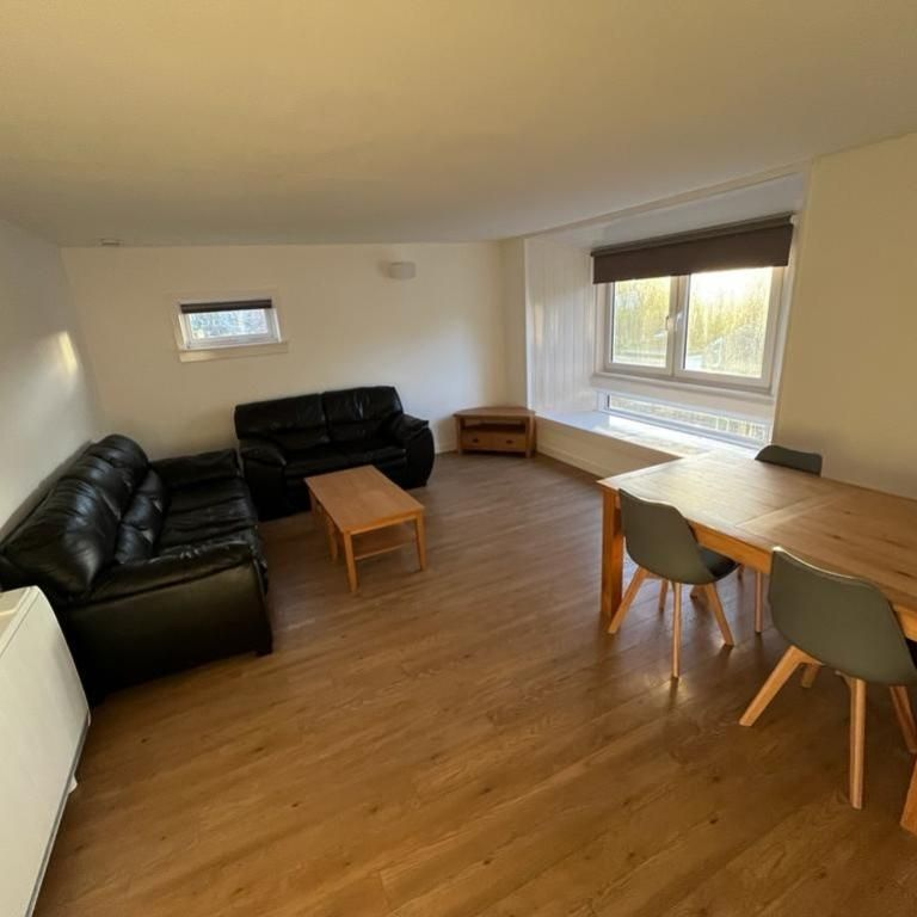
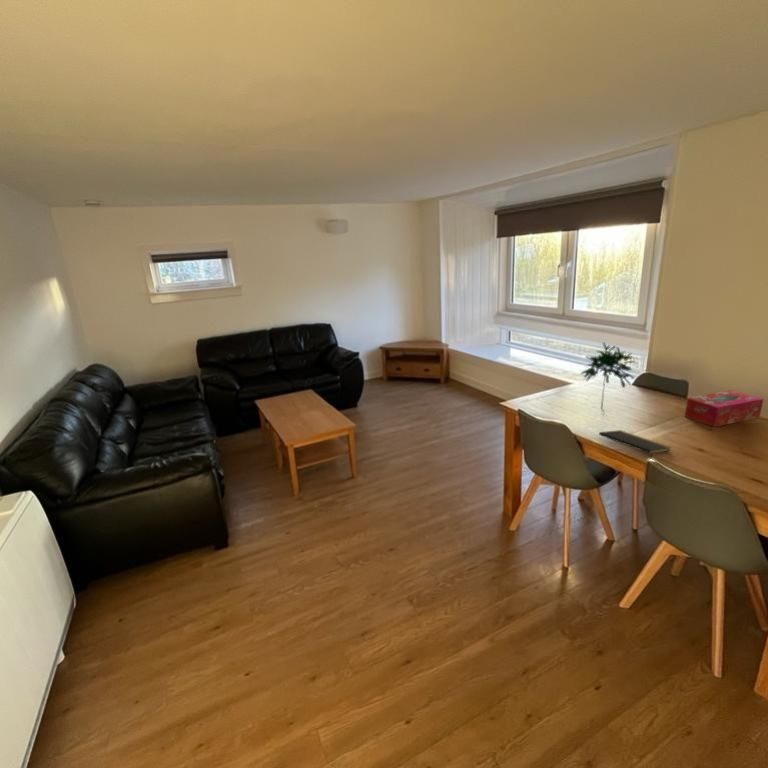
+ tissue box [684,389,765,428]
+ plant [580,341,636,409]
+ notepad [598,429,673,458]
